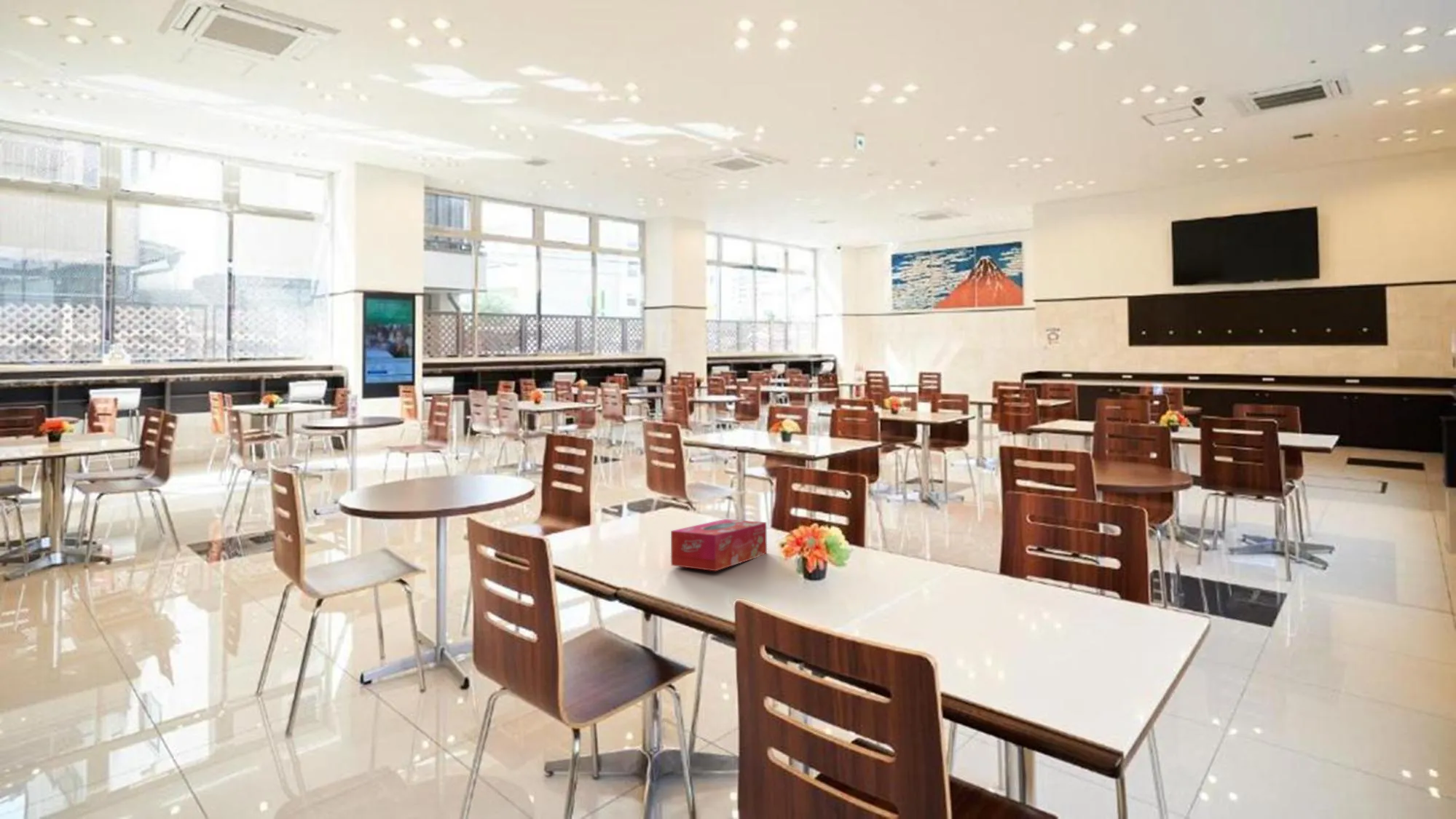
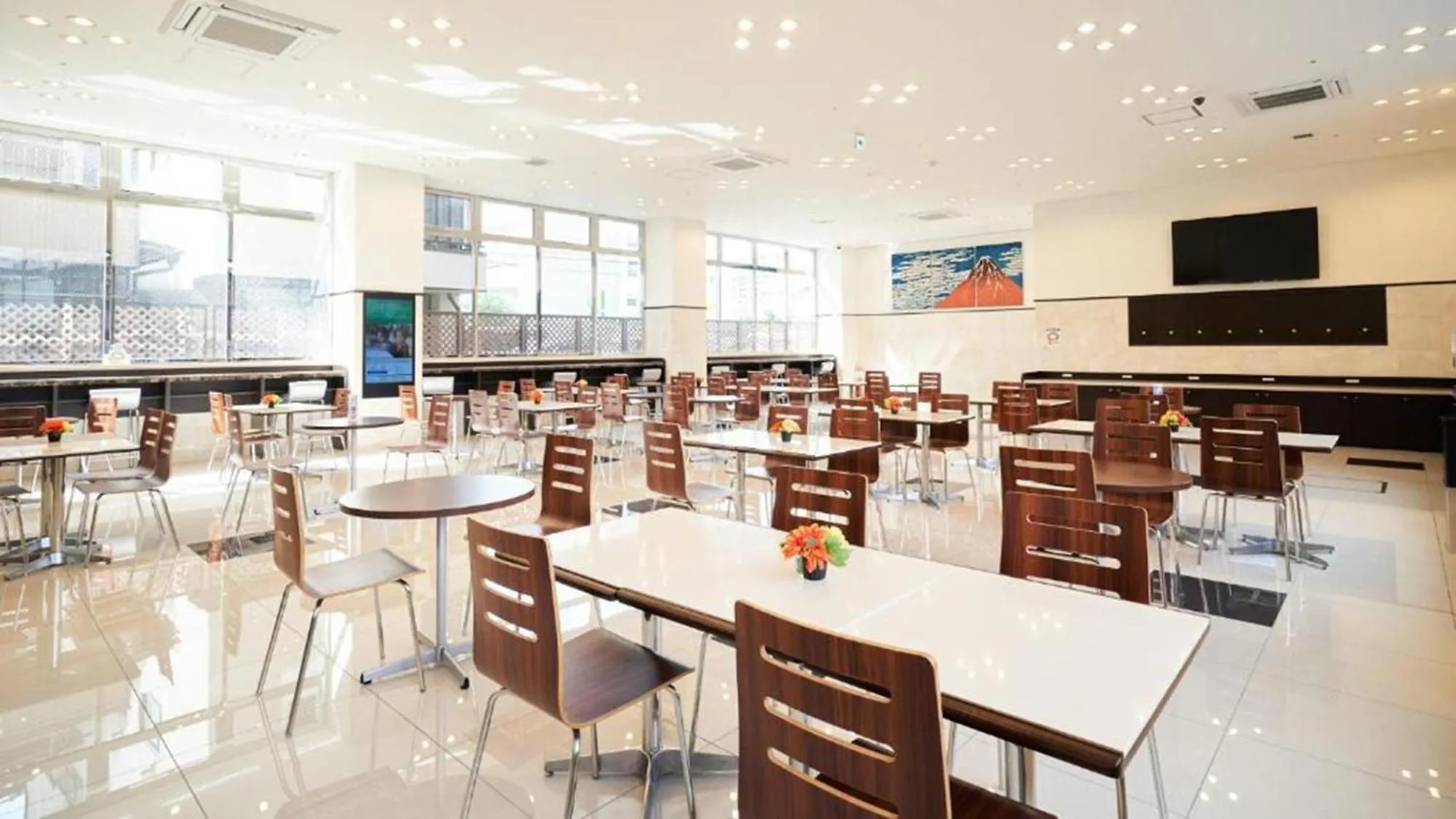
- tissue box [670,518,768,571]
